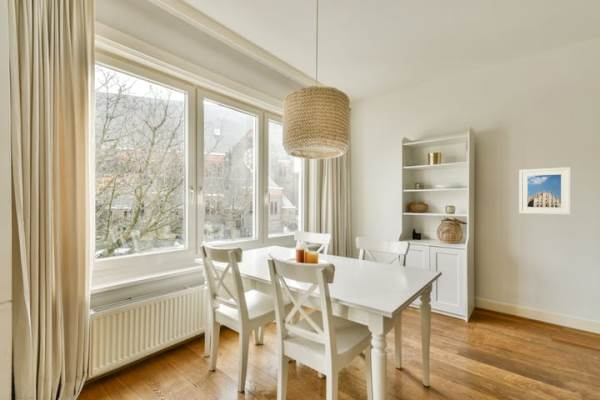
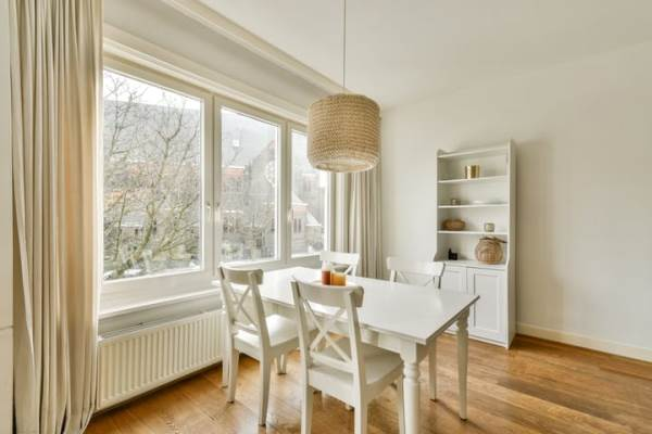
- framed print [518,166,572,215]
